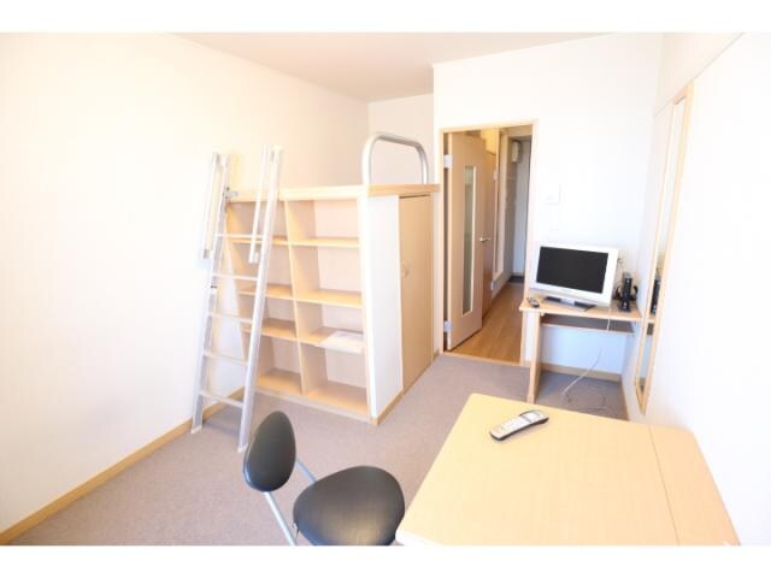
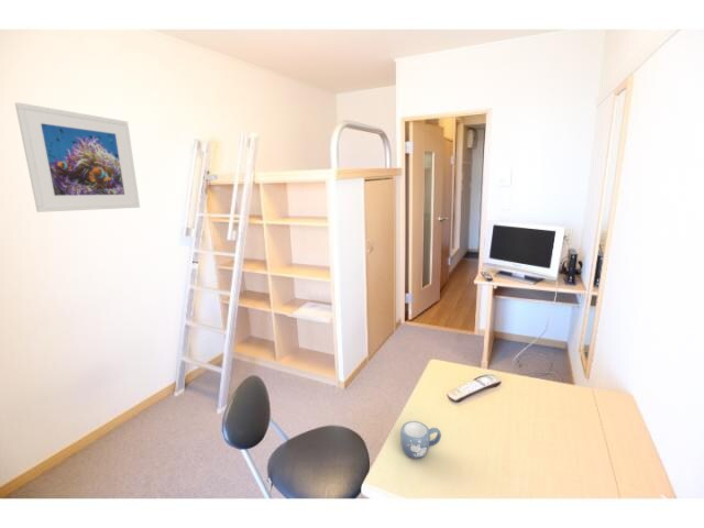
+ mug [399,420,442,460]
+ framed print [14,101,141,213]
